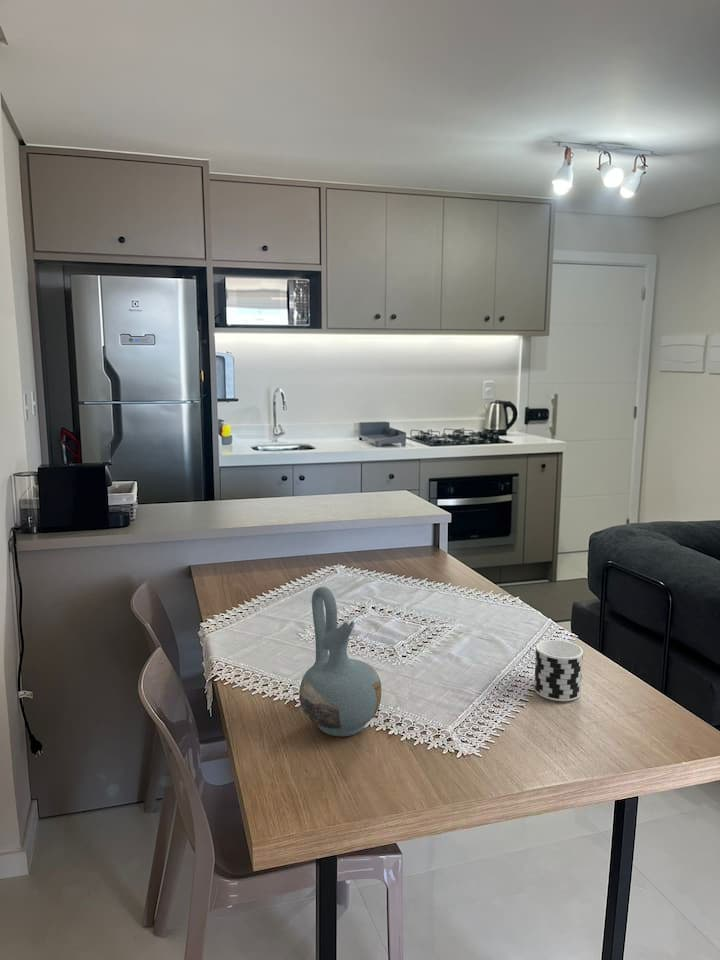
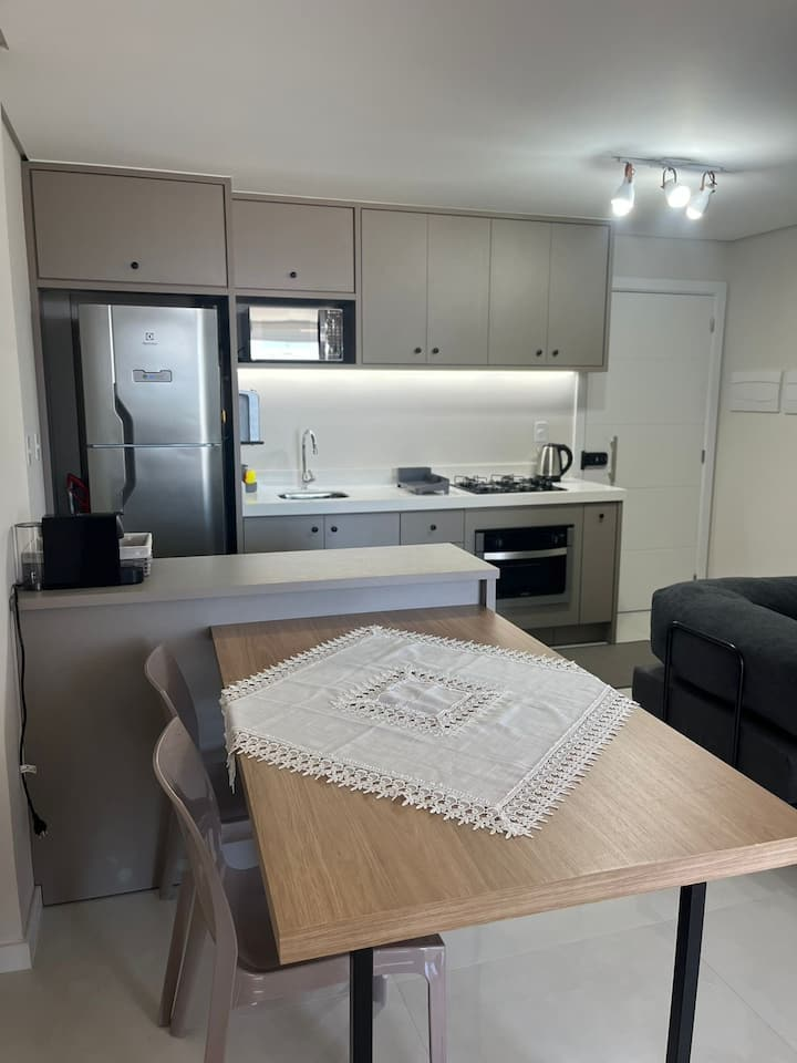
- cup [533,639,584,702]
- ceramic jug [298,586,382,737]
